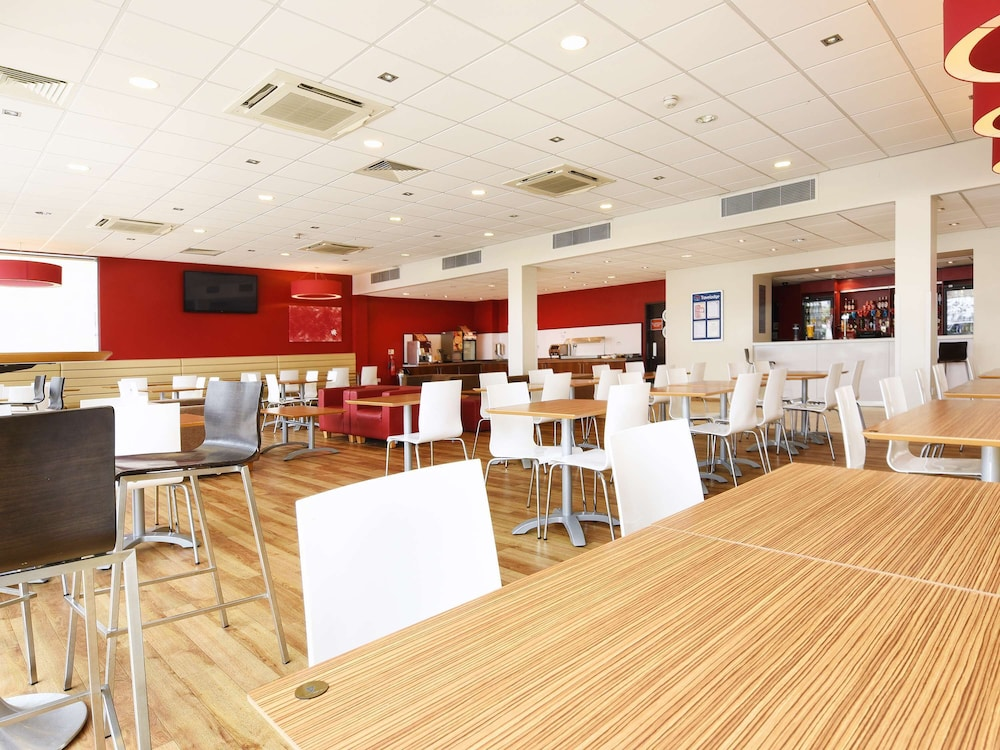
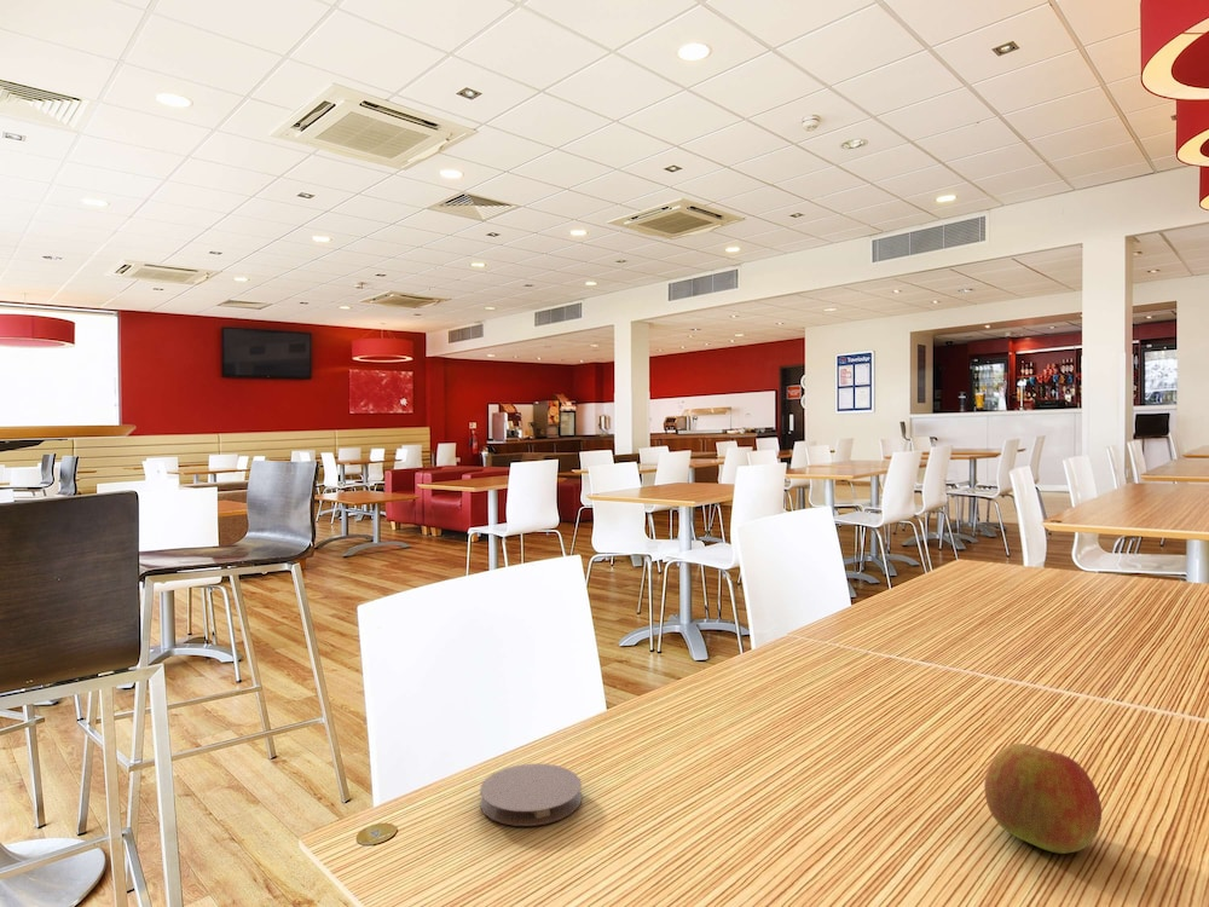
+ apple [983,743,1103,855]
+ coaster [479,763,583,827]
